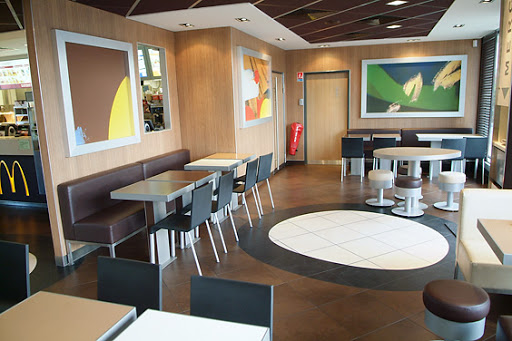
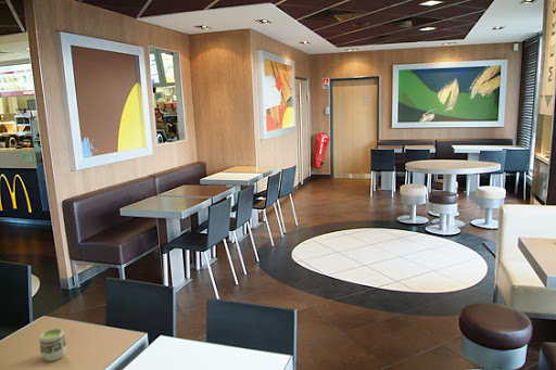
+ cup [39,327,68,362]
